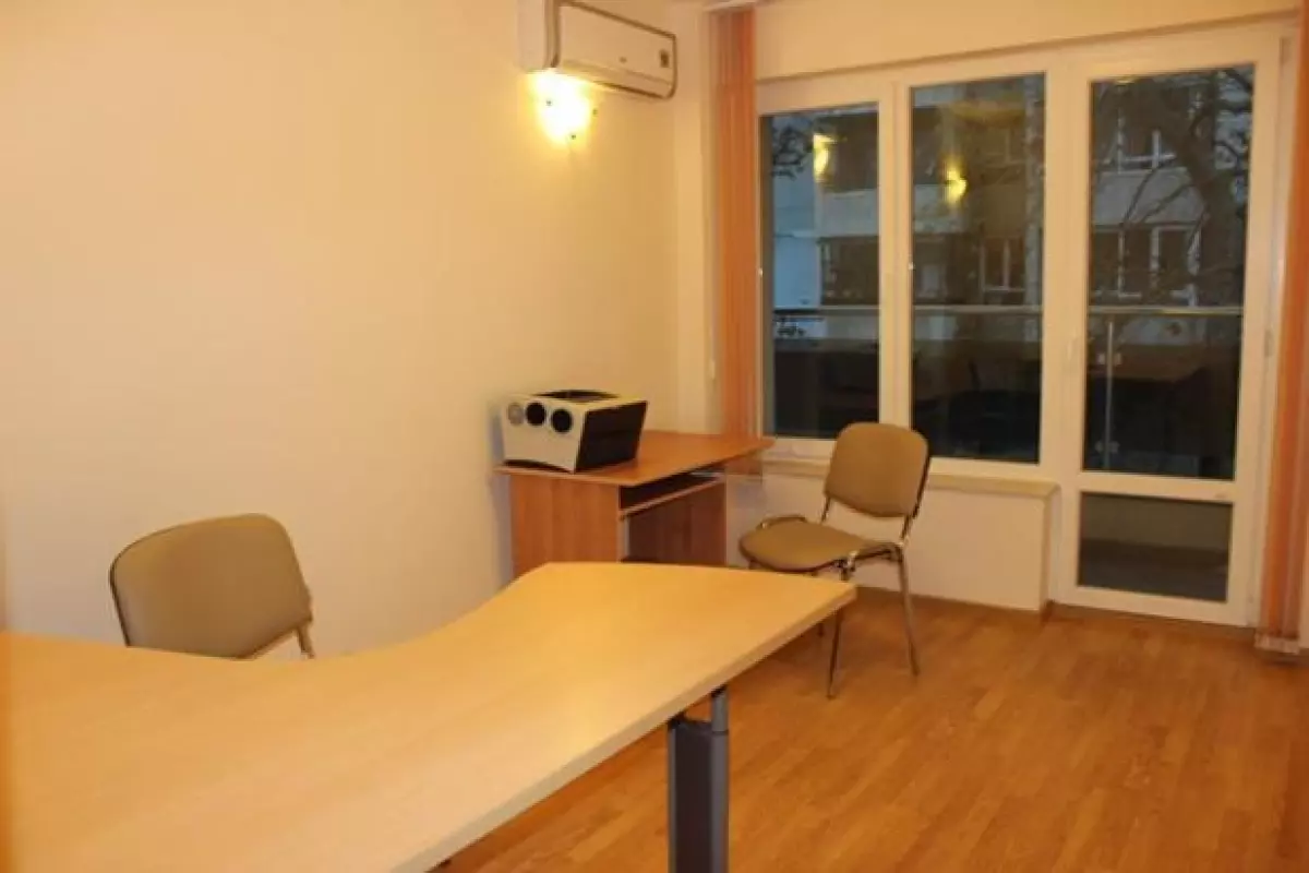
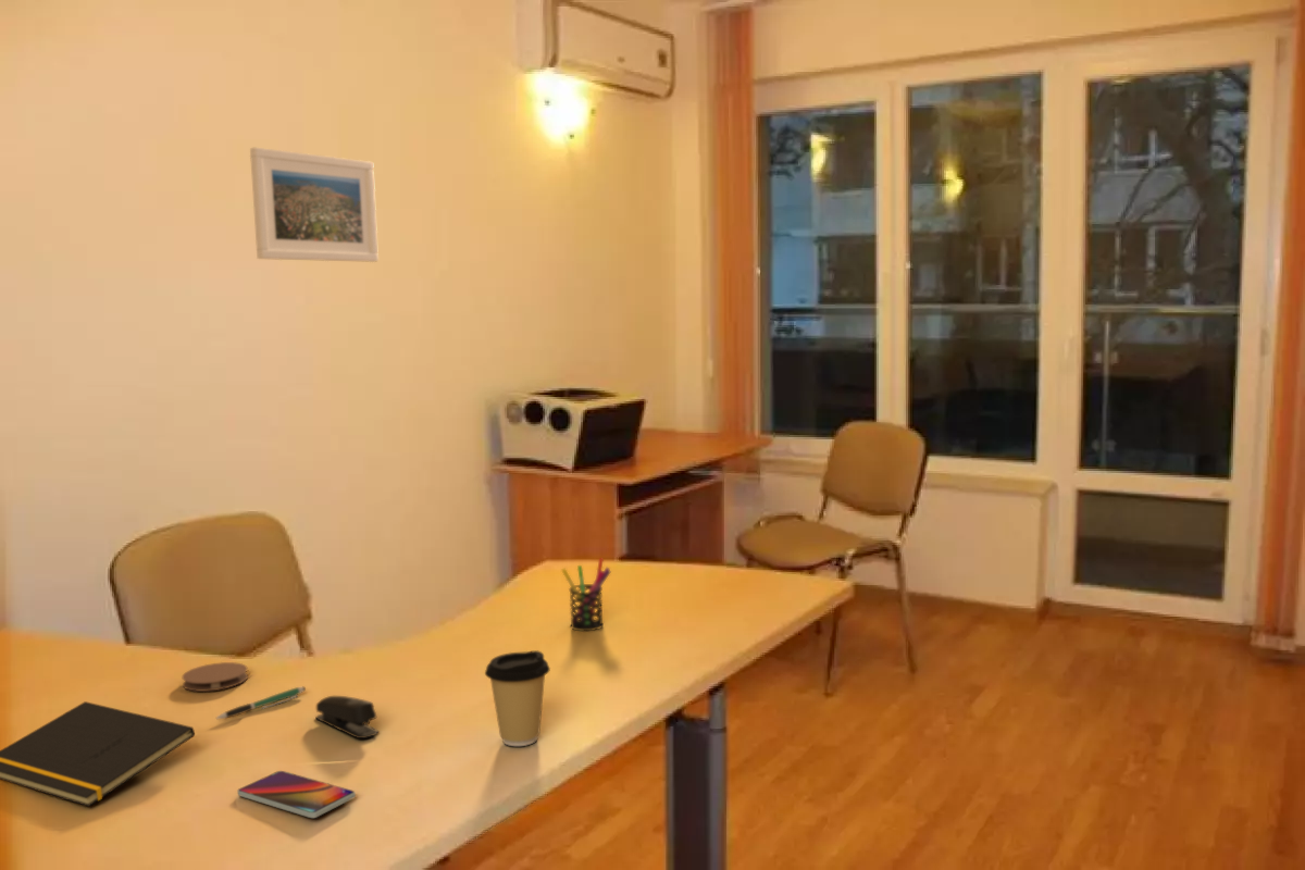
+ pen holder [560,557,611,632]
+ stapler [314,695,380,739]
+ notepad [0,700,196,808]
+ pen [215,685,307,720]
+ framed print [249,147,380,263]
+ coaster [182,661,249,693]
+ coffee cup [484,649,551,747]
+ smartphone [237,770,357,819]
